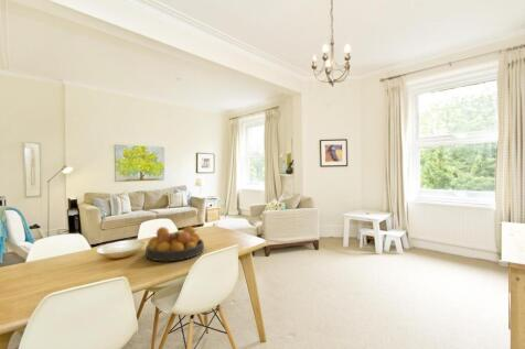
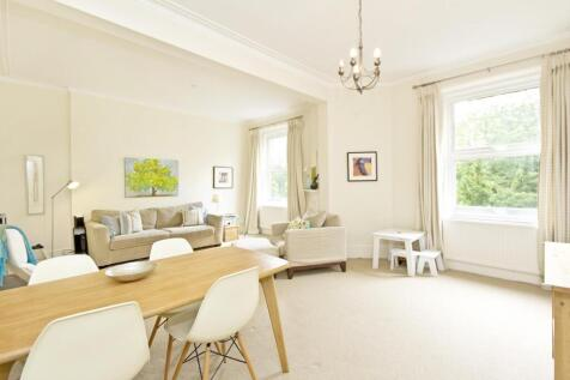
- fruit bowl [144,225,205,262]
